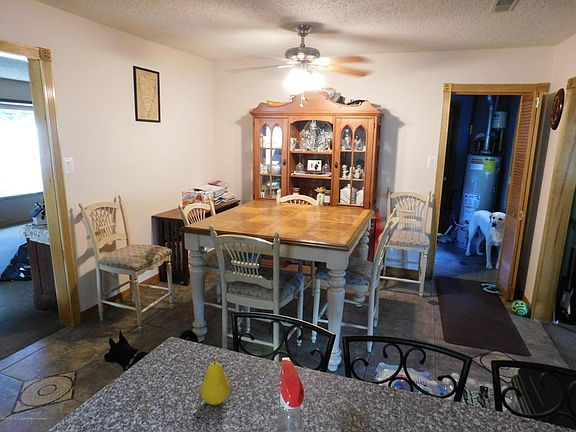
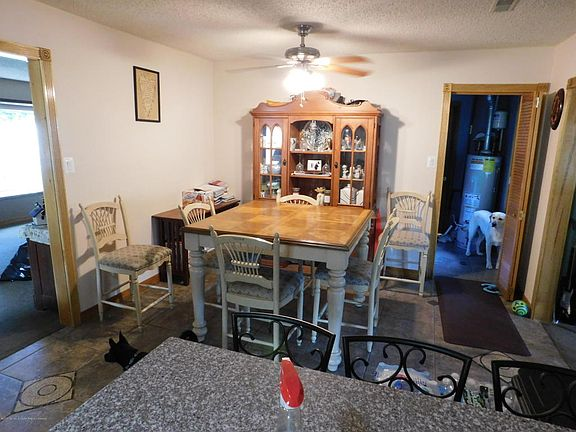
- fruit [200,357,231,406]
